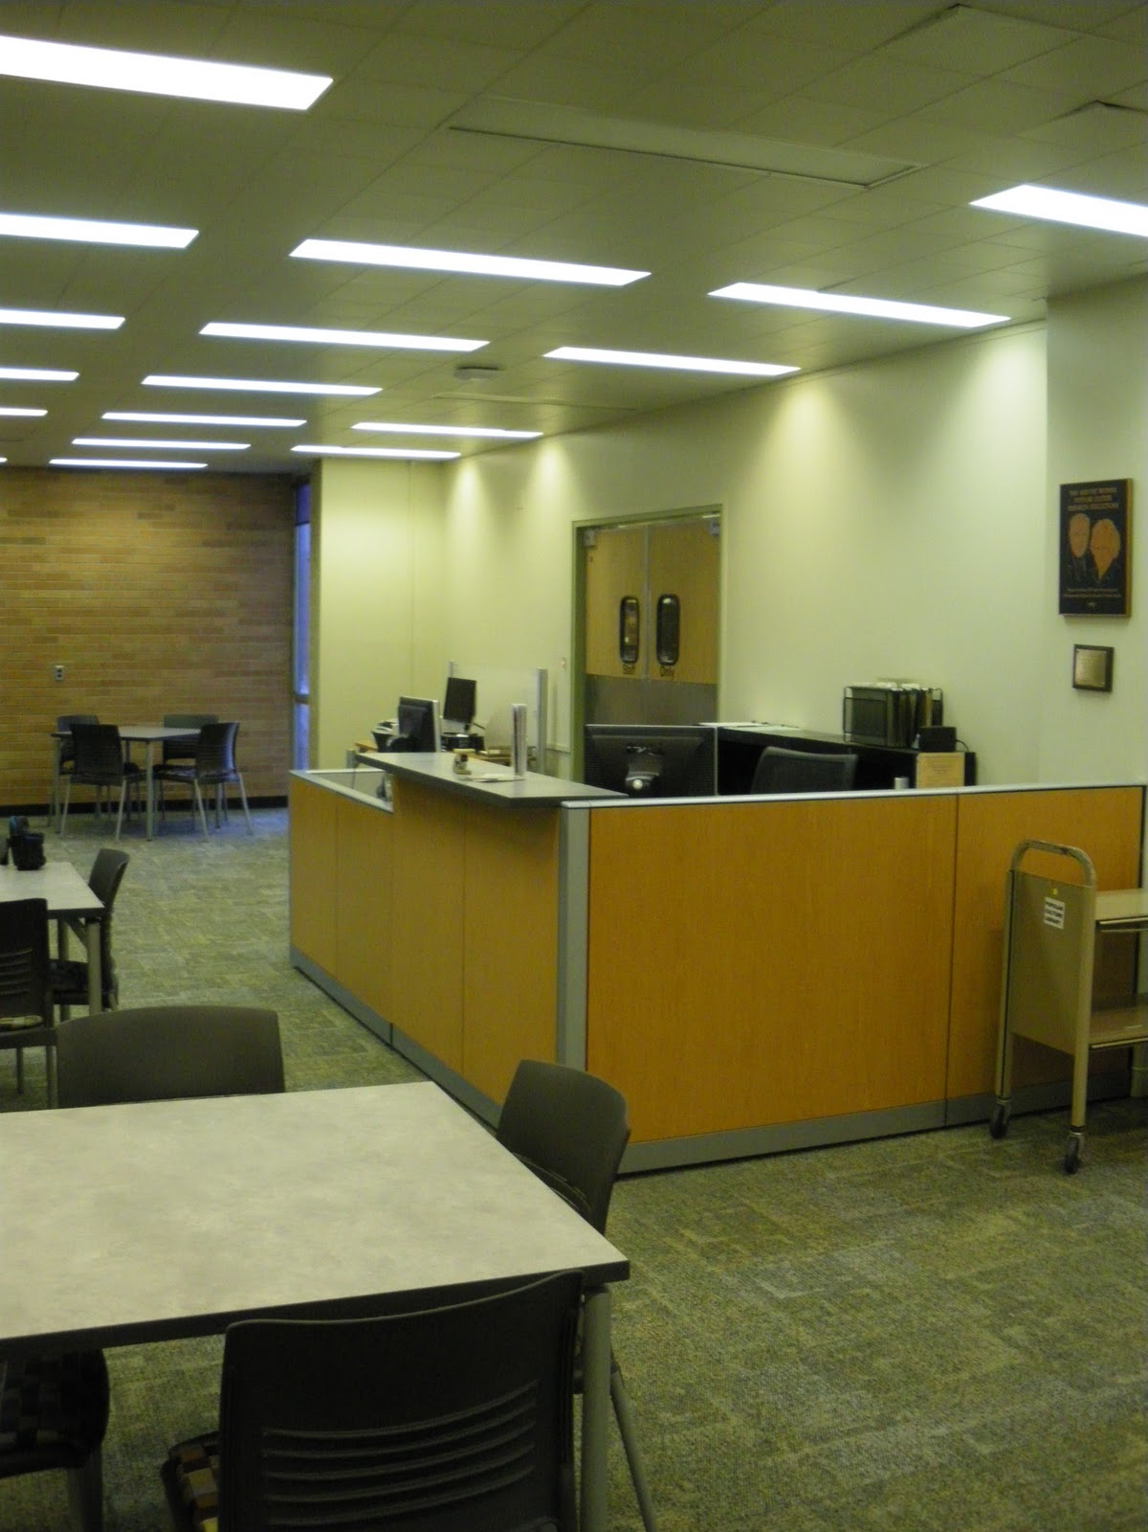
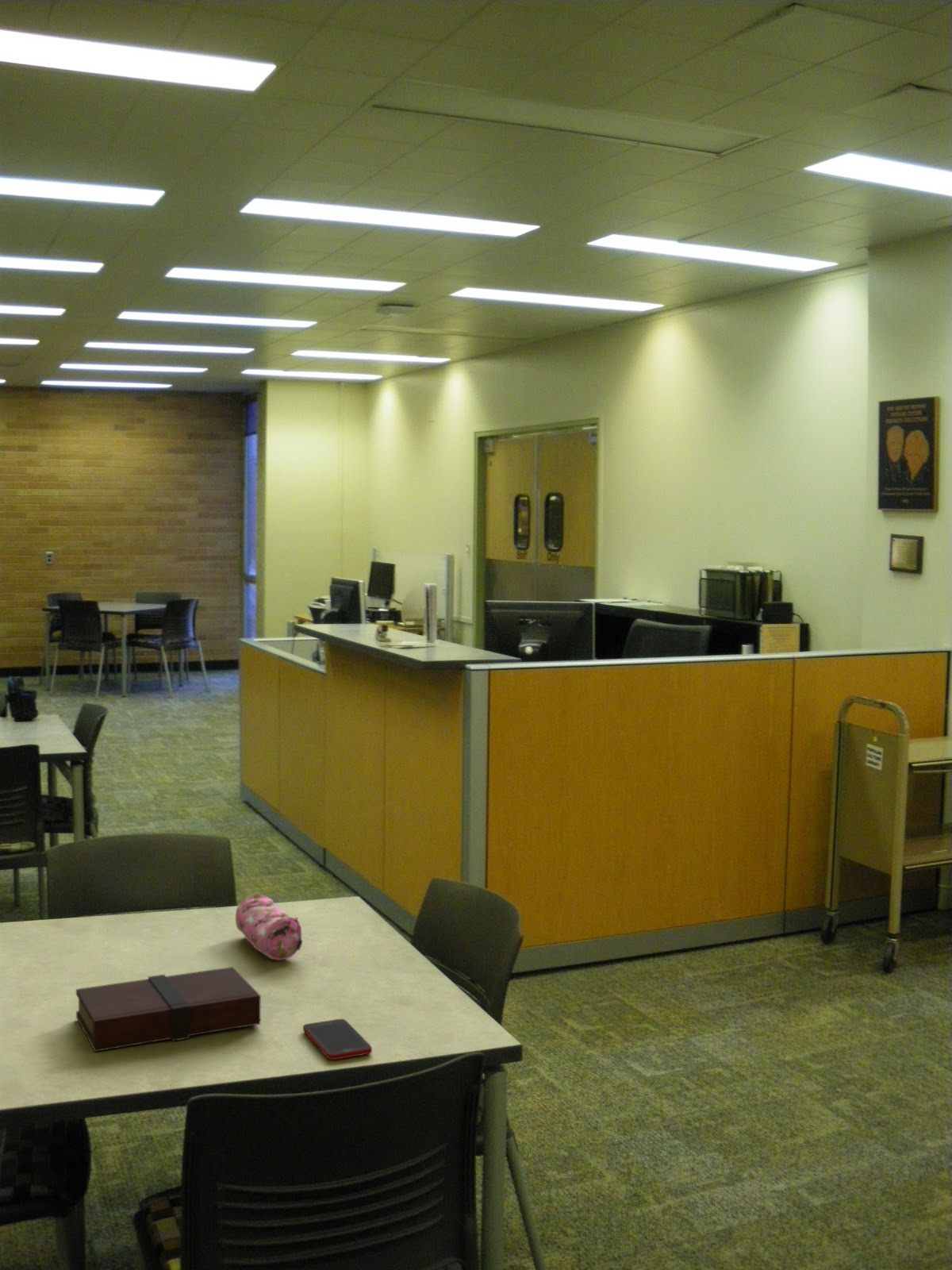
+ pencil case [235,893,303,961]
+ cell phone [302,1018,373,1060]
+ book [75,966,261,1053]
